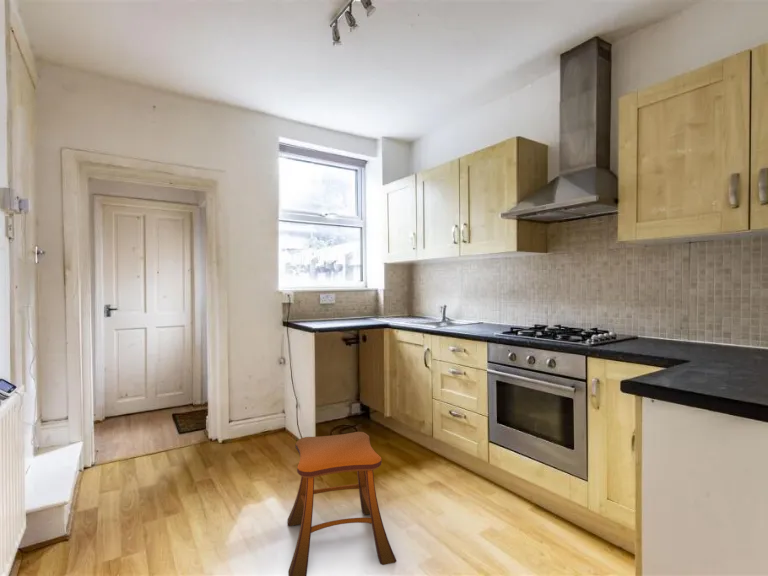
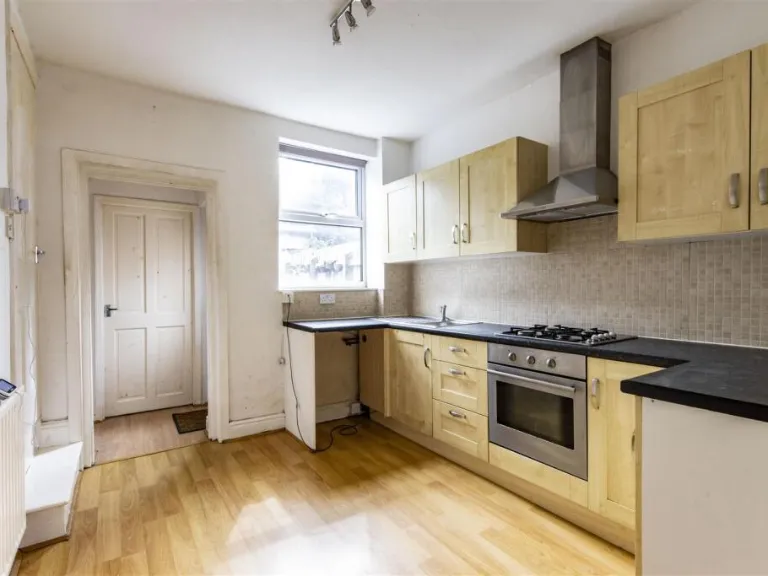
- stool [287,431,397,576]
